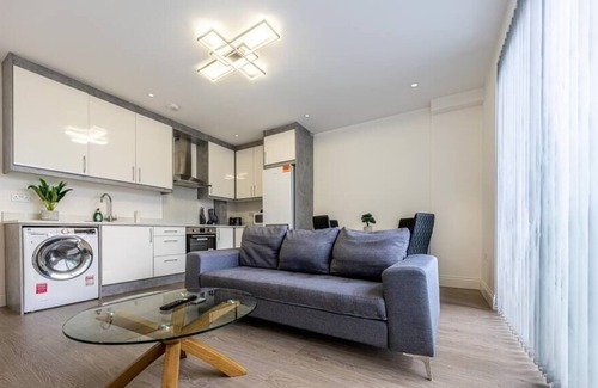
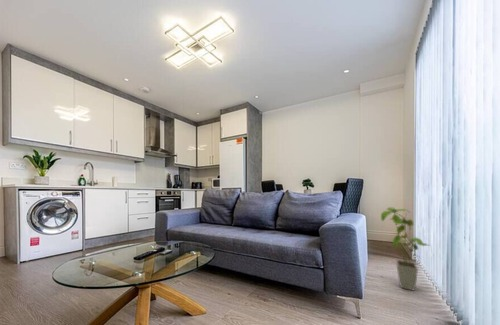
+ house plant [380,207,432,292]
